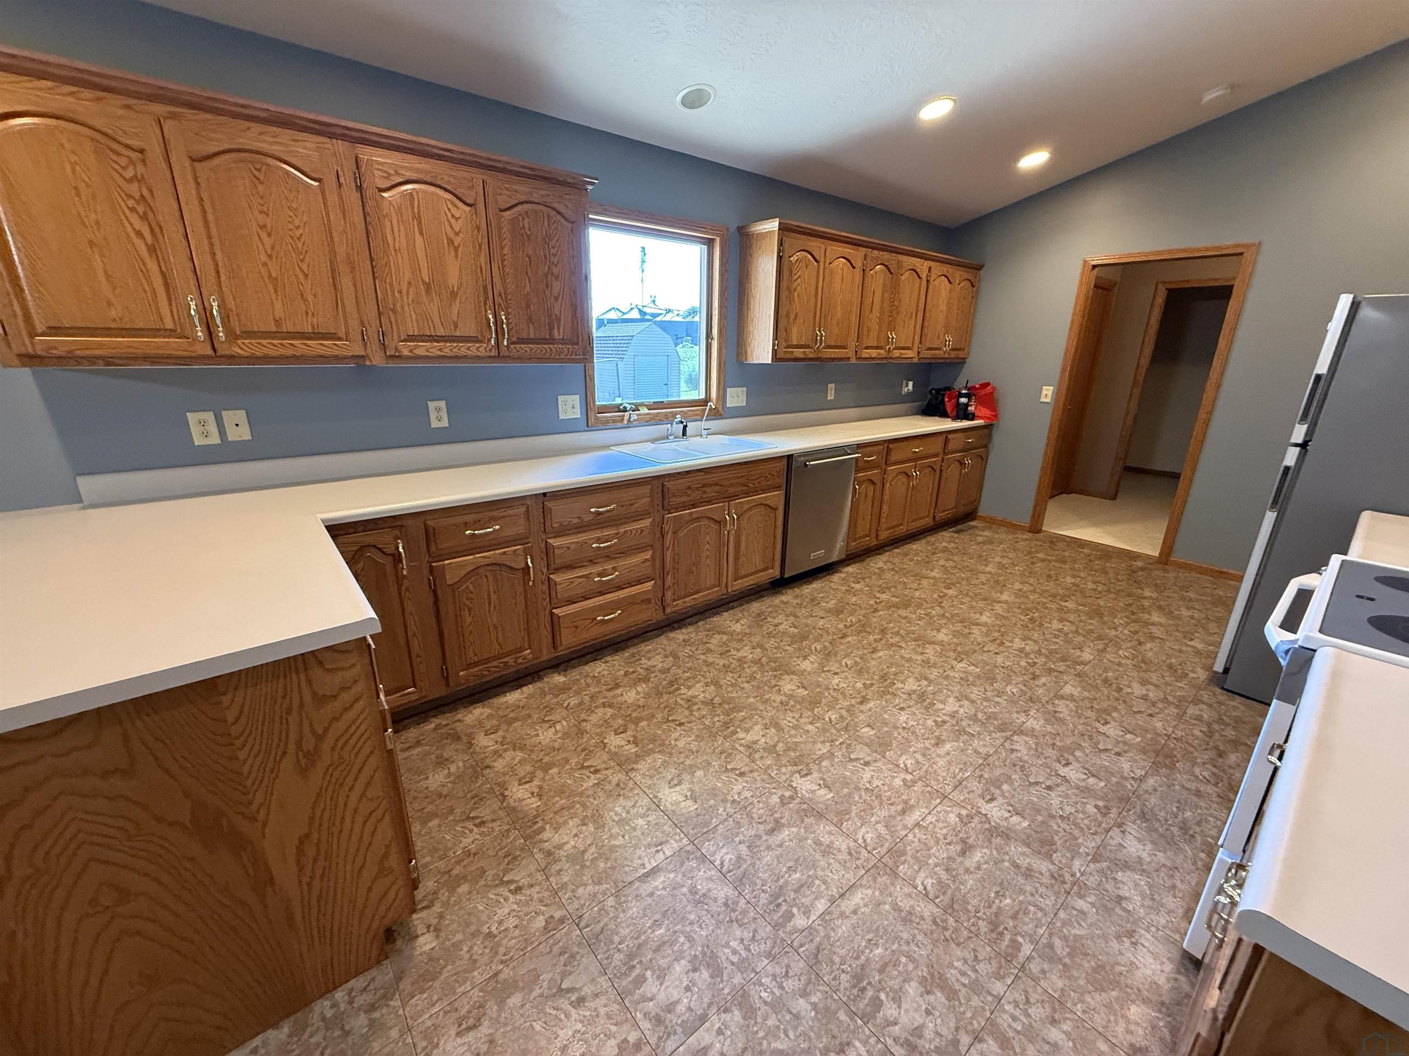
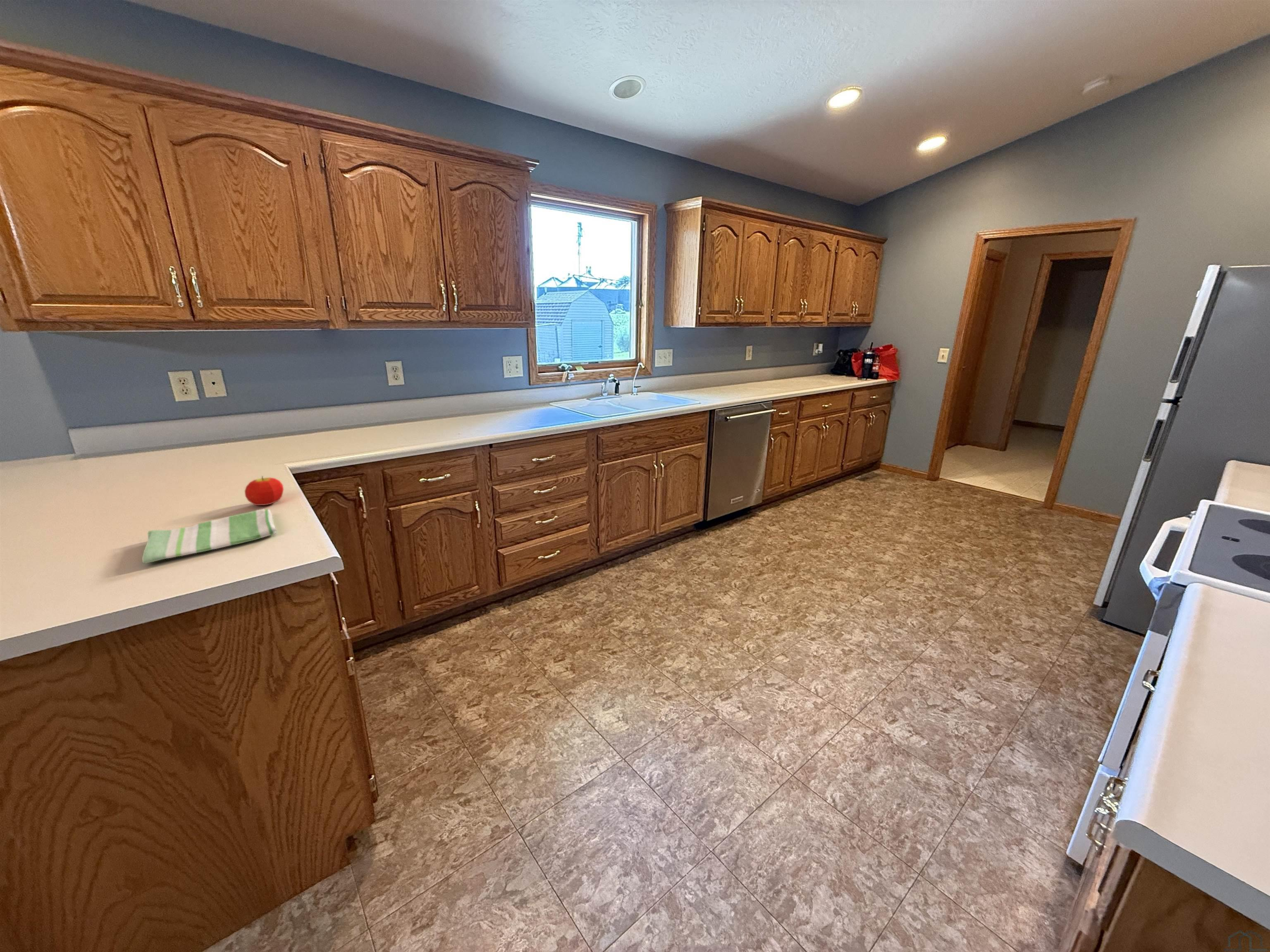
+ dish towel [142,509,278,564]
+ fruit [244,476,284,506]
